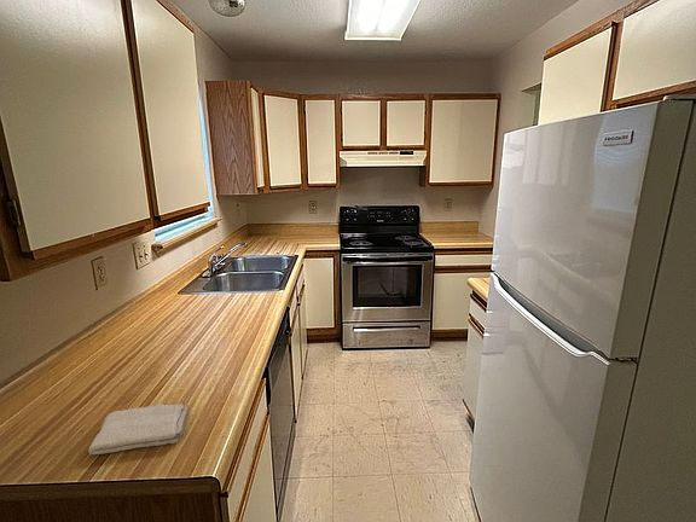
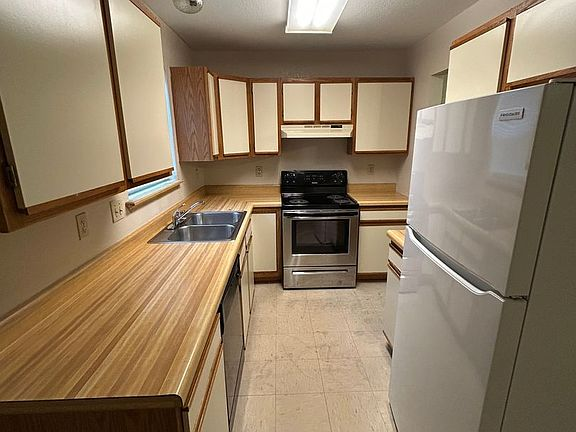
- washcloth [87,402,188,456]
